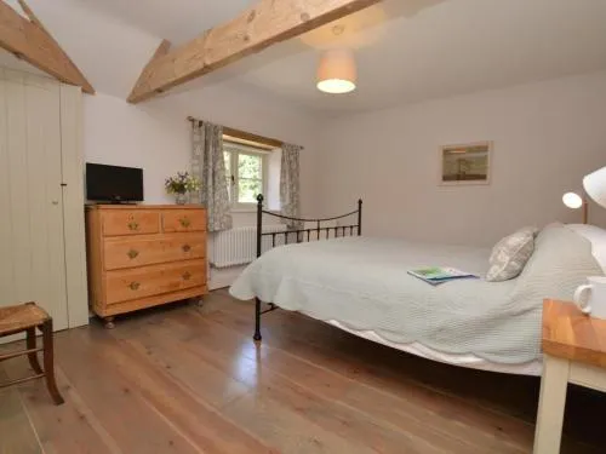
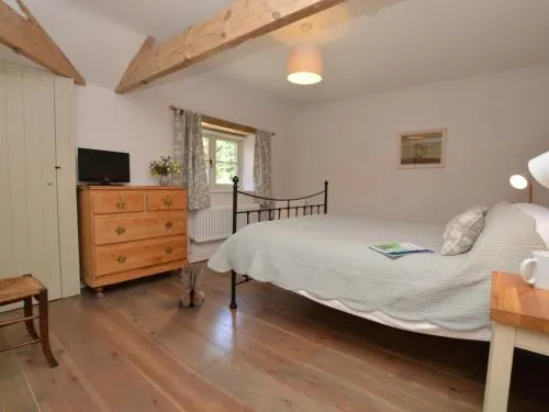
+ boots [180,263,206,309]
